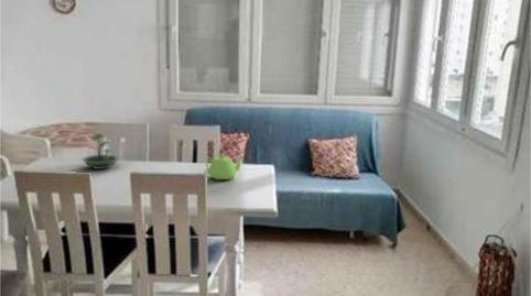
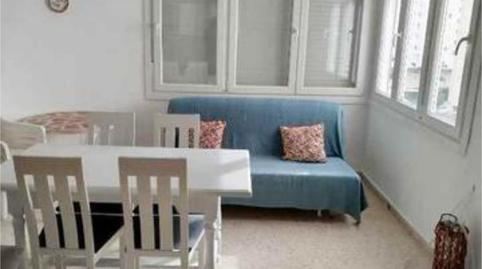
- terrarium [80,131,120,171]
- teapot [204,154,245,182]
